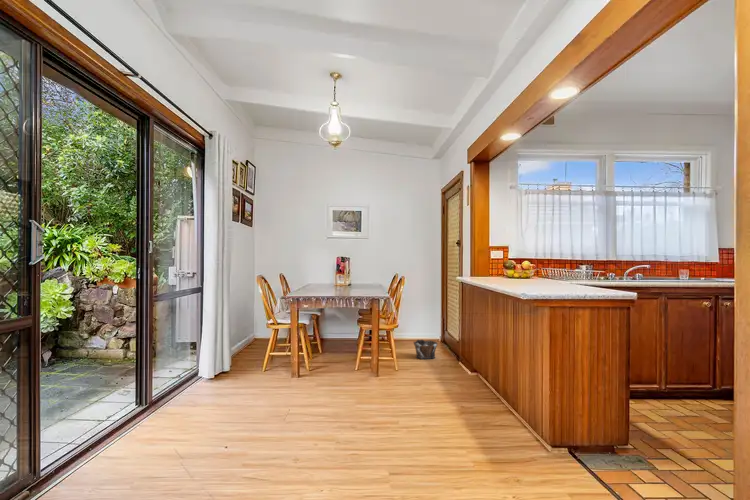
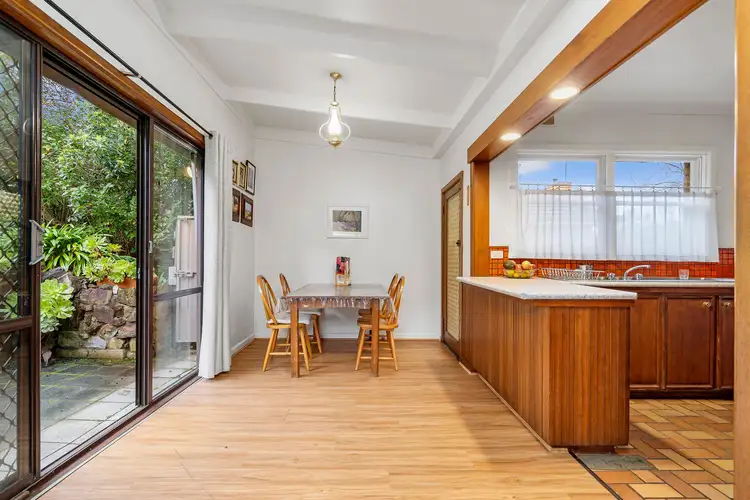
- clay pot [413,339,438,360]
